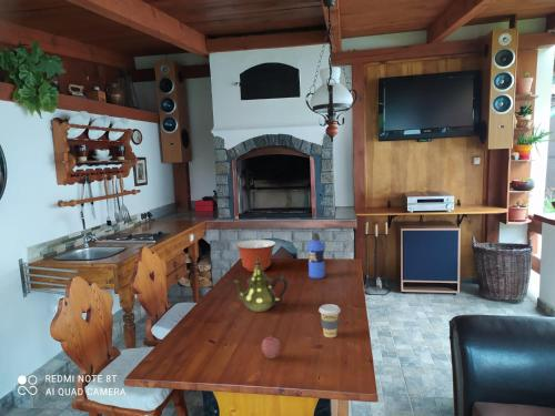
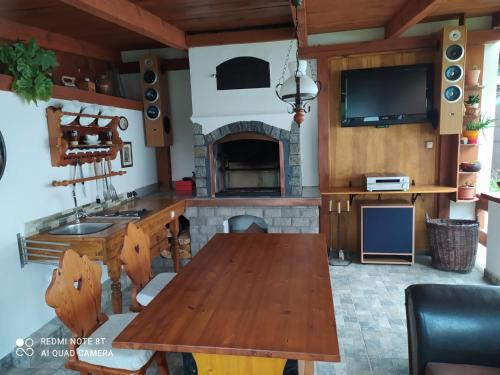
- mixing bowl [234,239,278,273]
- coffee cup [317,303,342,338]
- fruit [261,334,281,359]
- teapot [233,257,289,313]
- water bottle [306,232,326,280]
